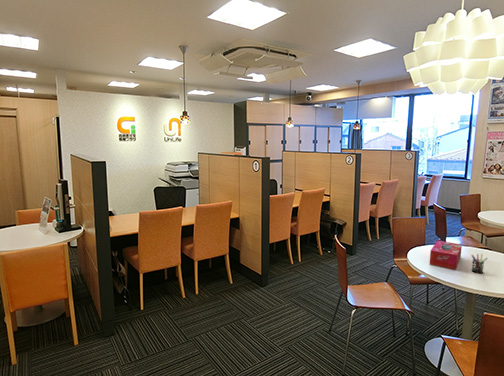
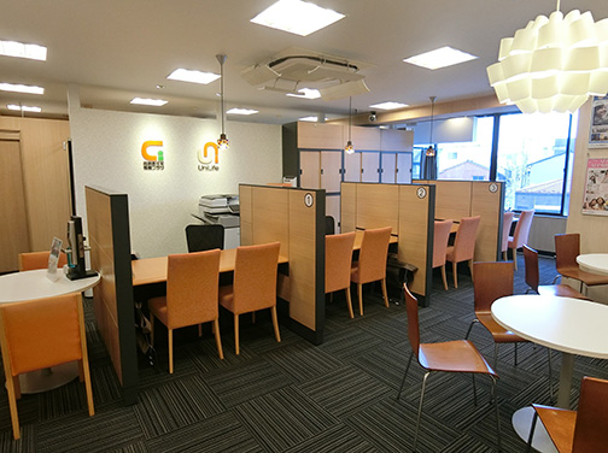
- tissue box [429,240,463,271]
- pen holder [470,253,489,274]
